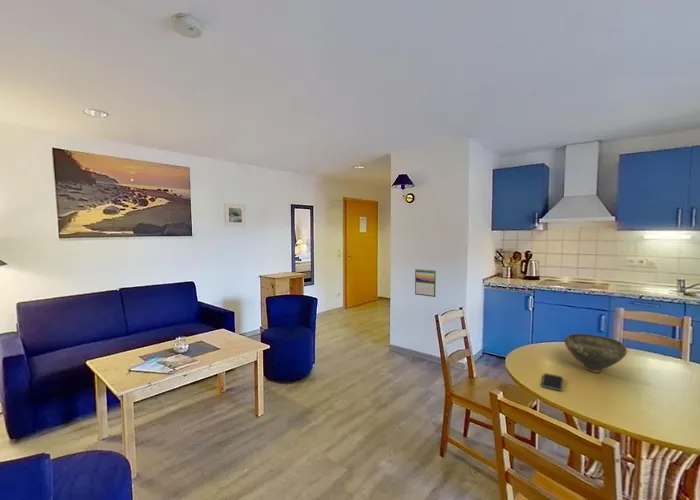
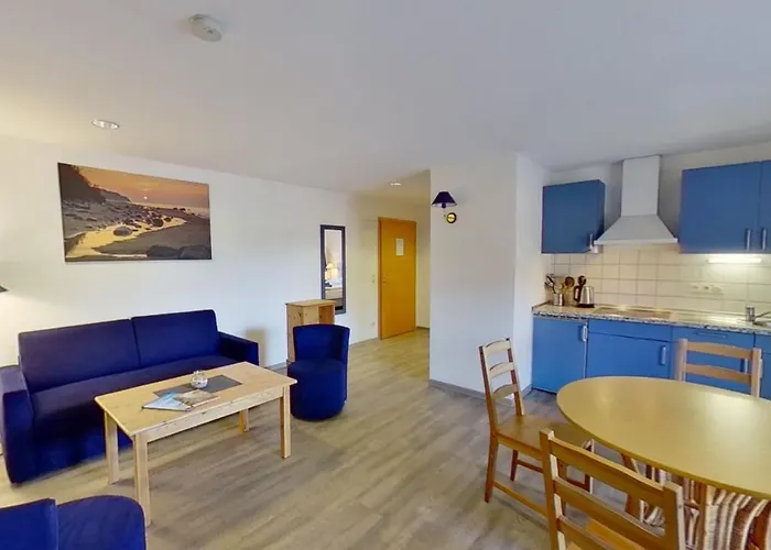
- smartphone [541,372,564,392]
- bowl [563,333,629,374]
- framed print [223,202,247,228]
- calendar [414,268,437,298]
